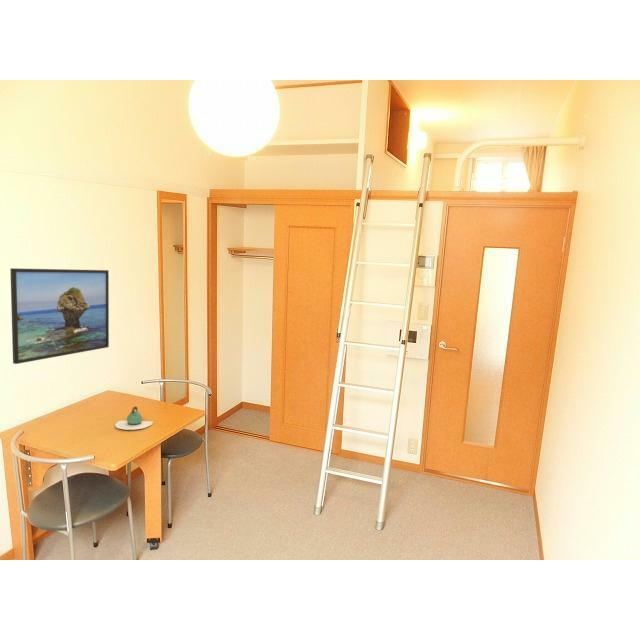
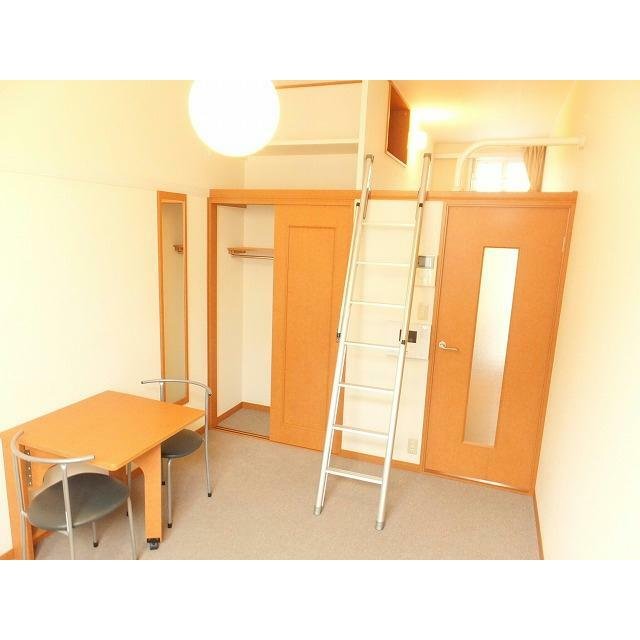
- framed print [9,267,110,365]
- teapot [114,405,154,431]
